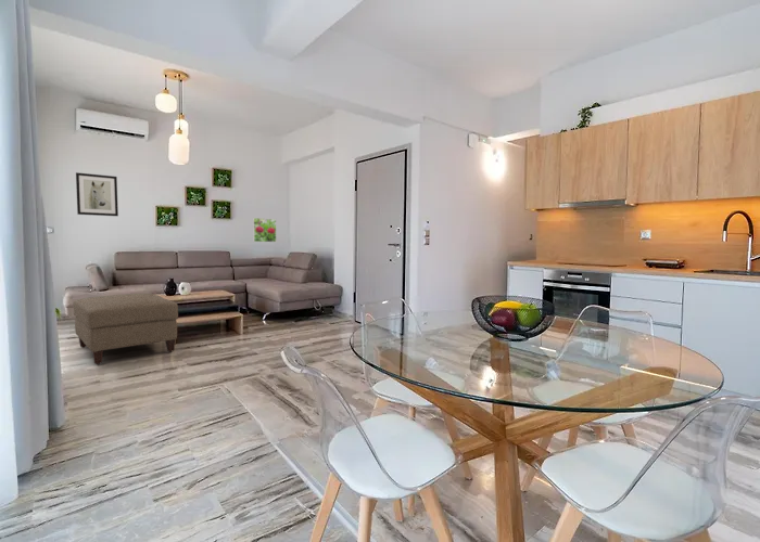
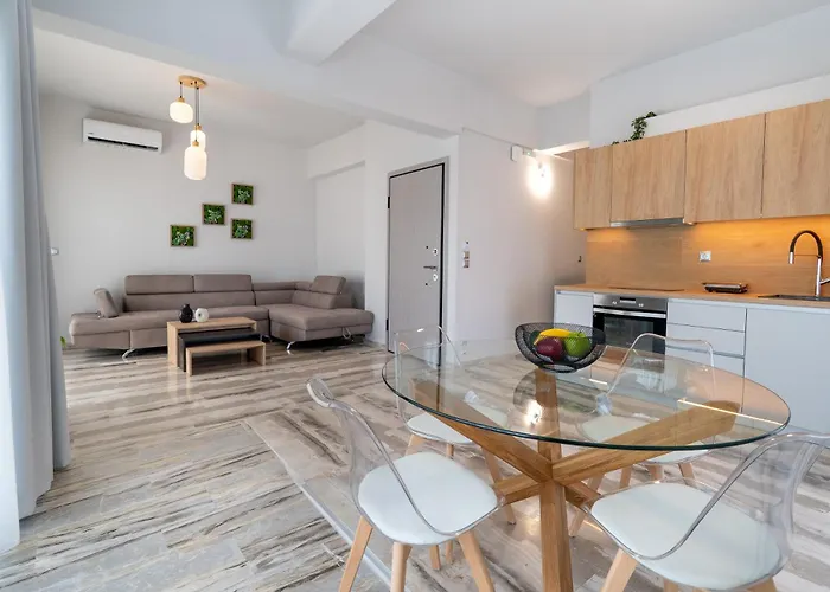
- wall art [75,171,119,217]
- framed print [252,217,277,243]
- ottoman [72,293,179,365]
